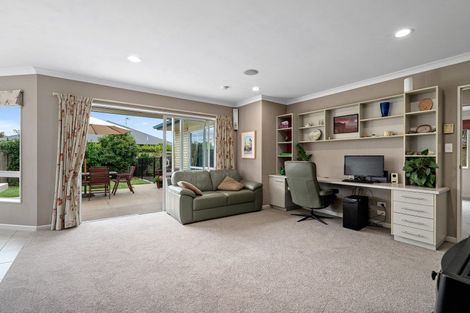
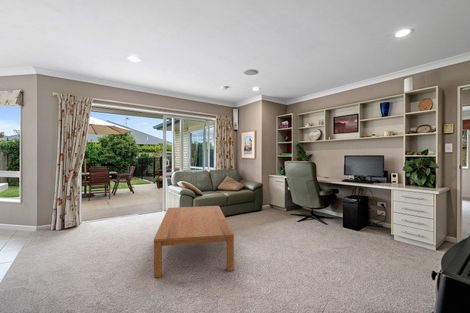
+ coffee table [153,205,235,279]
